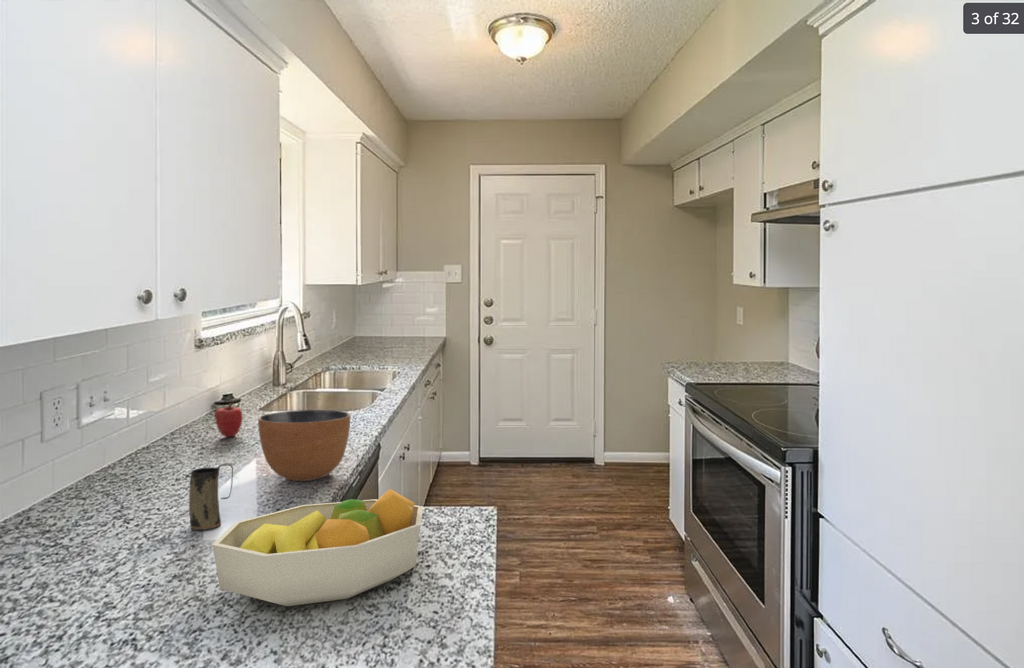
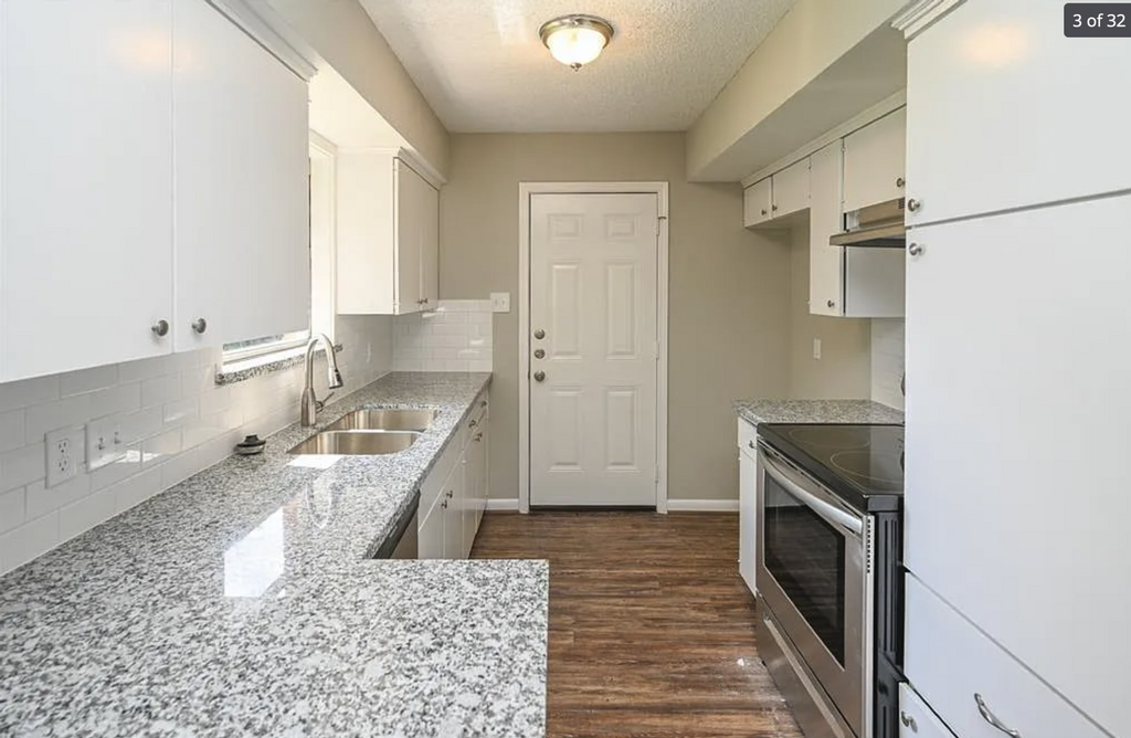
- bowl [257,409,351,482]
- fruit bowl [211,488,424,607]
- mug [188,462,234,531]
- apple [214,402,244,438]
